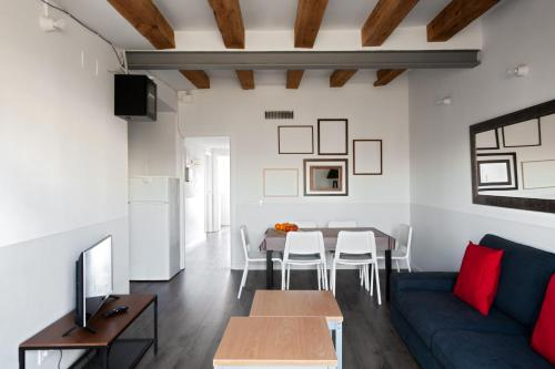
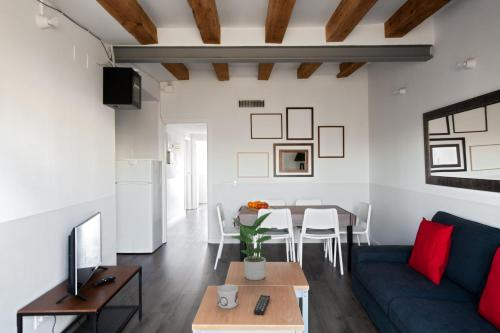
+ potted plant [231,211,280,281]
+ remote control [253,294,271,316]
+ mug [216,283,239,310]
